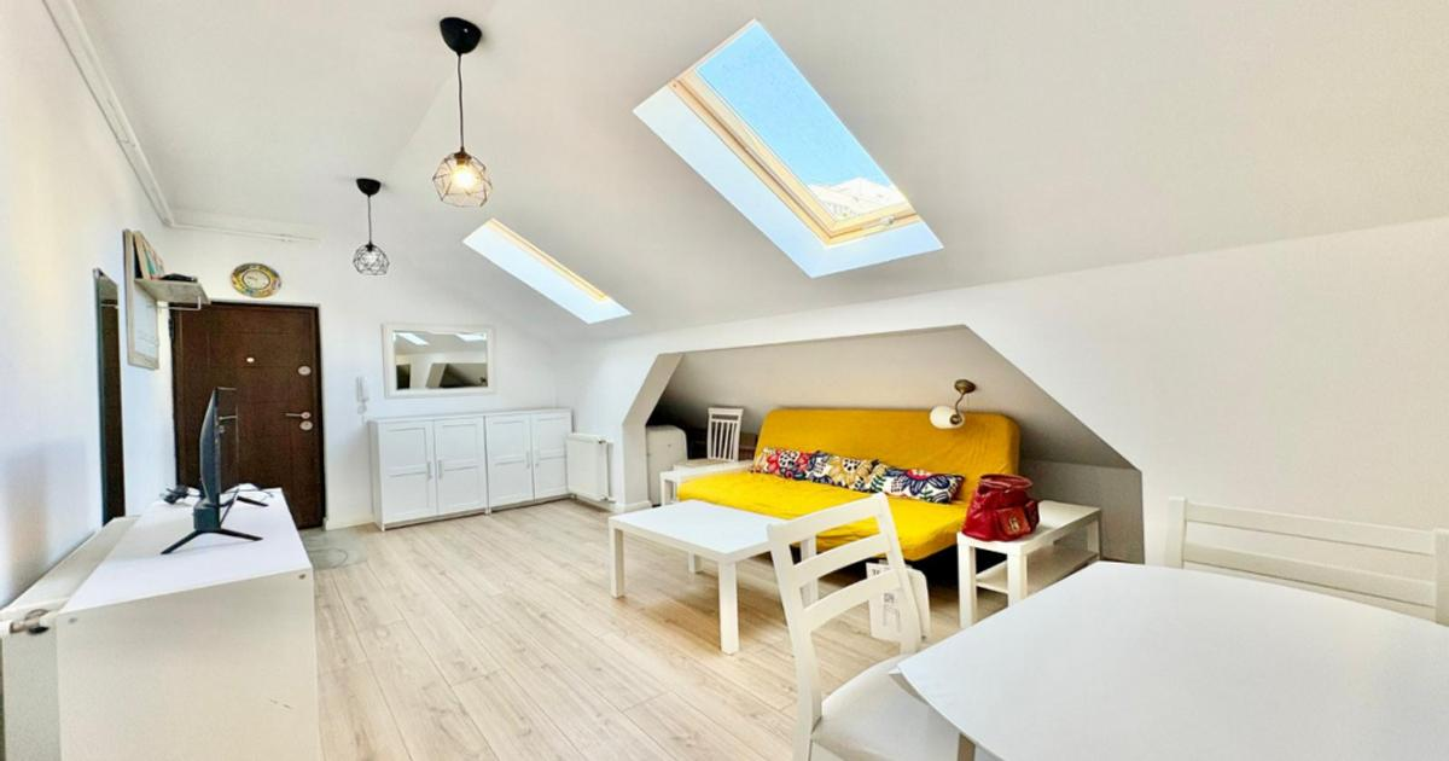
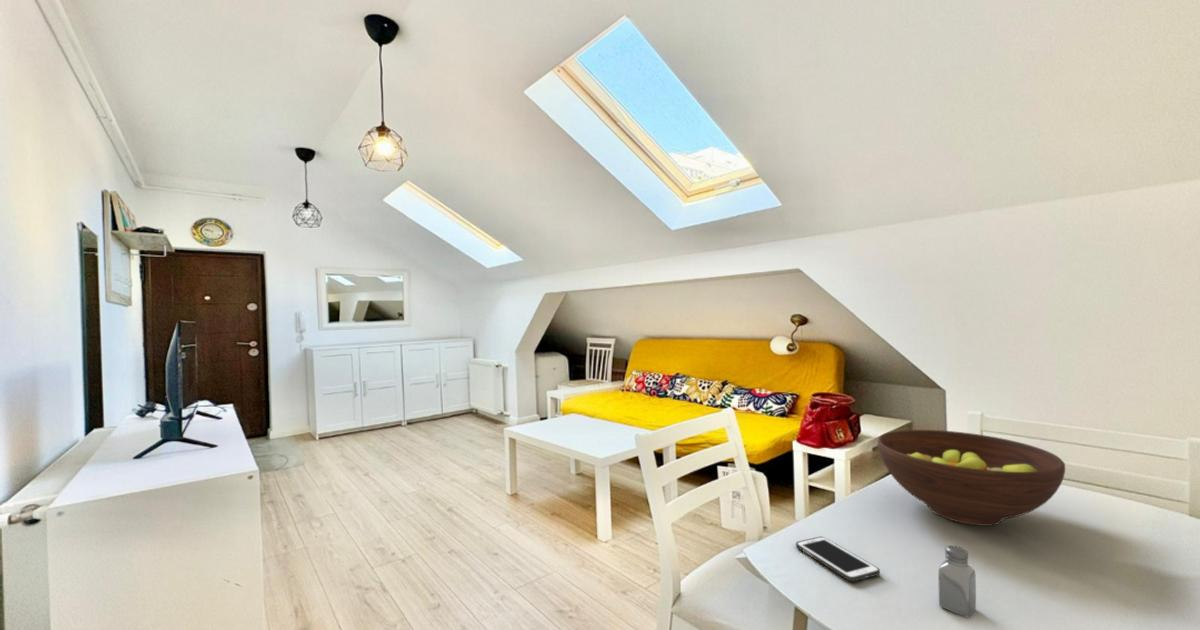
+ cell phone [795,536,881,583]
+ saltshaker [937,544,977,619]
+ fruit bowl [877,429,1066,527]
